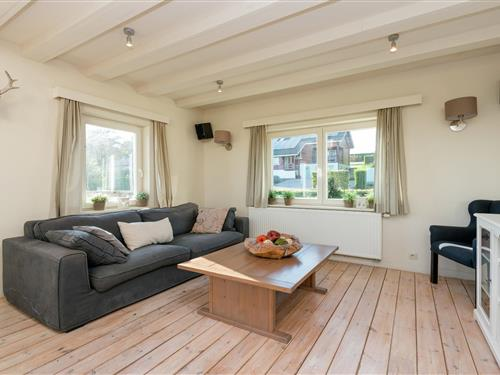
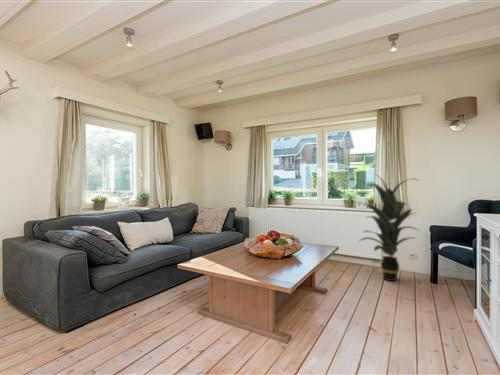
+ indoor plant [352,173,422,282]
